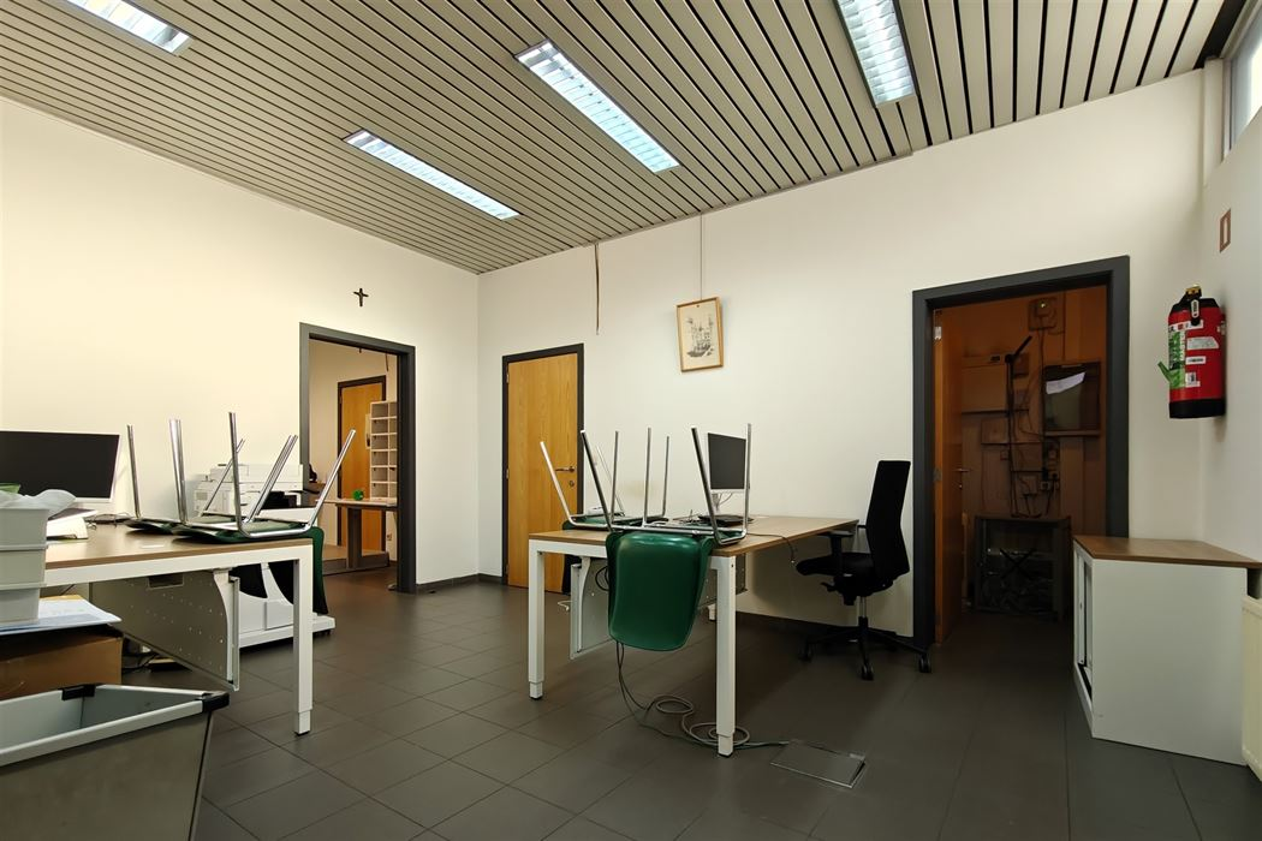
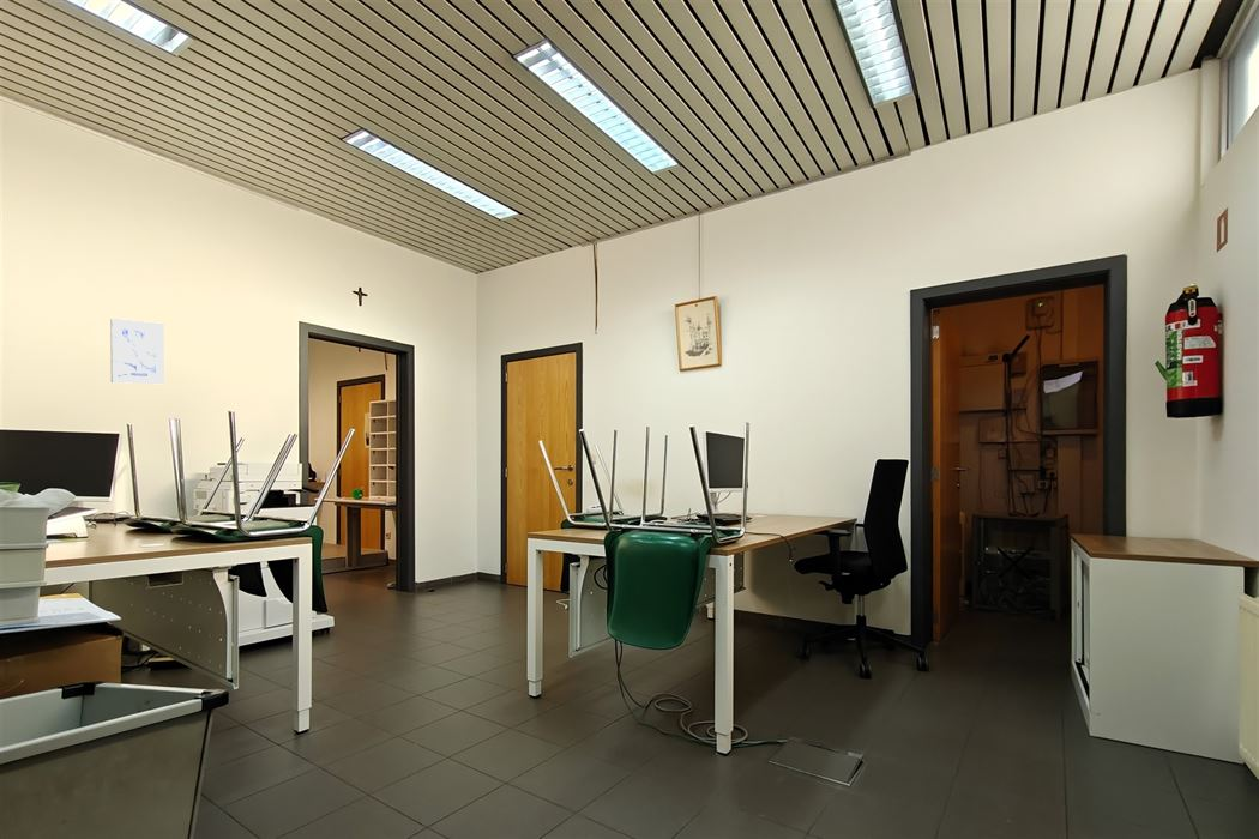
+ wall art [109,318,165,385]
